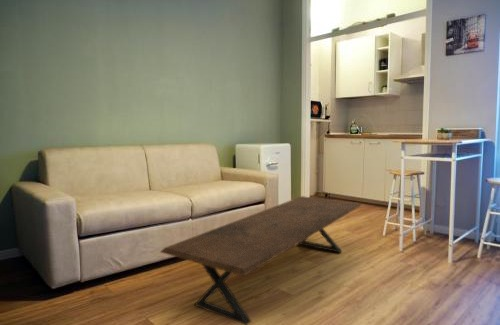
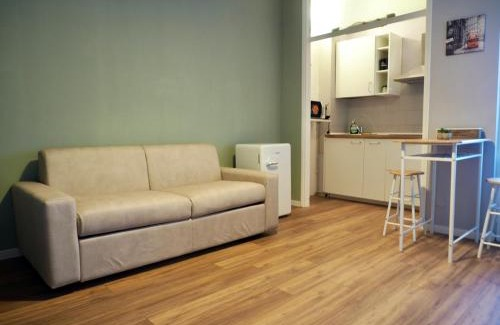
- coffee table [159,195,363,325]
